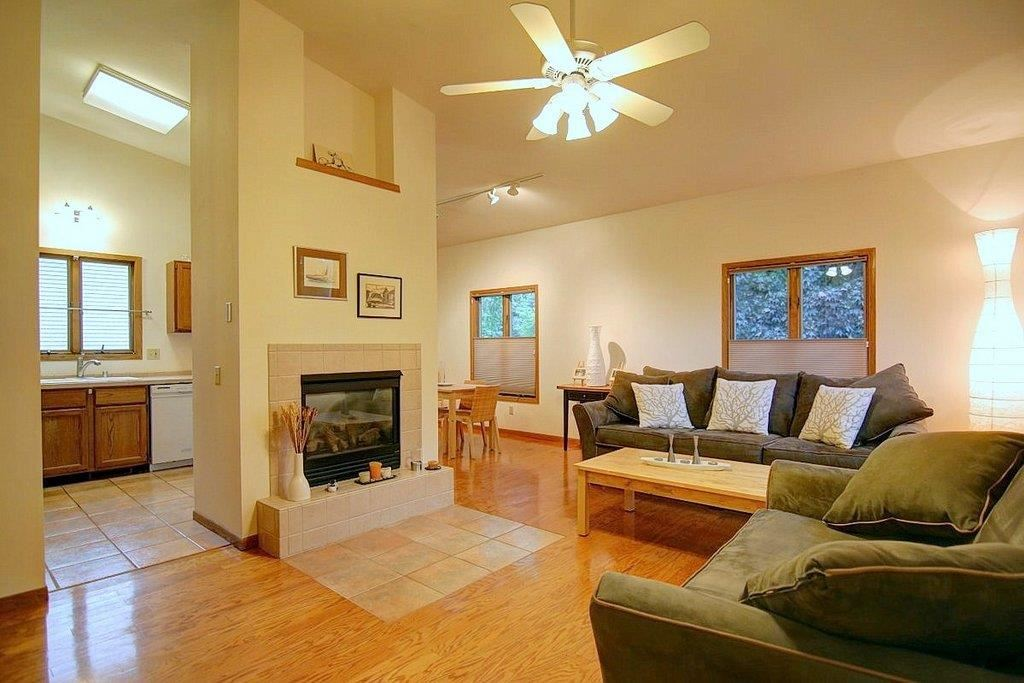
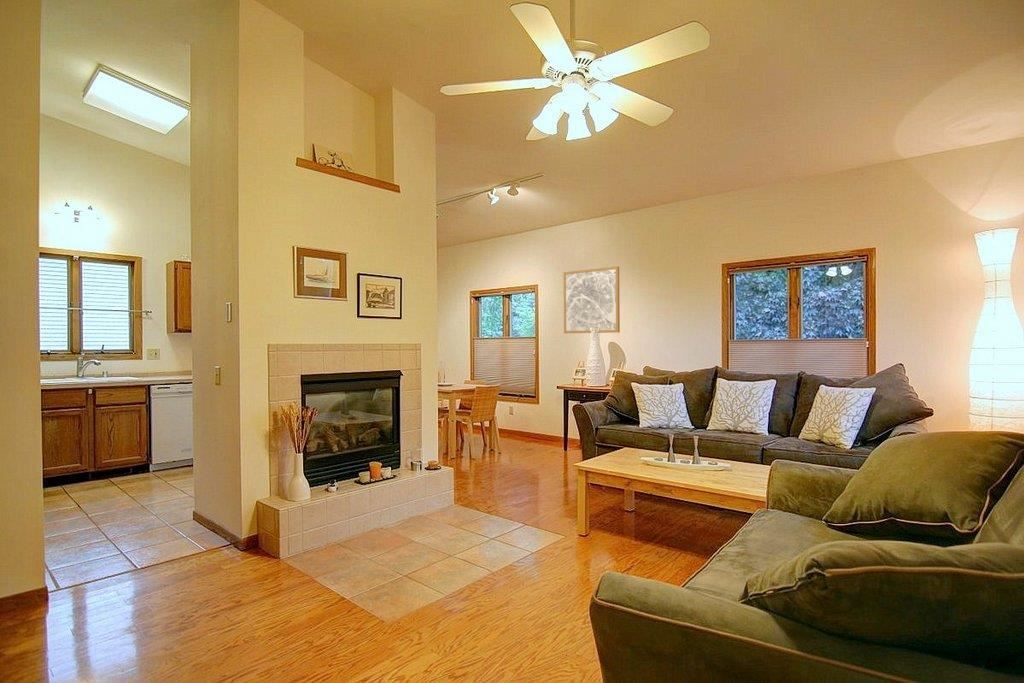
+ wall art [563,265,621,334]
